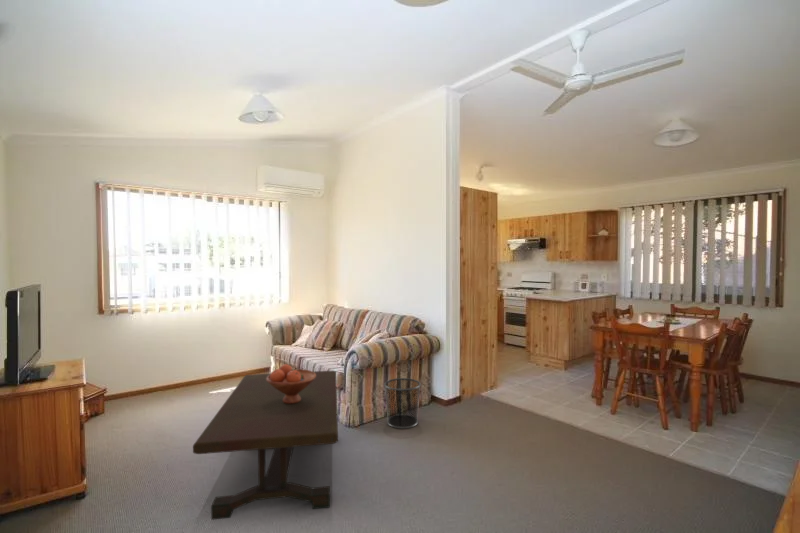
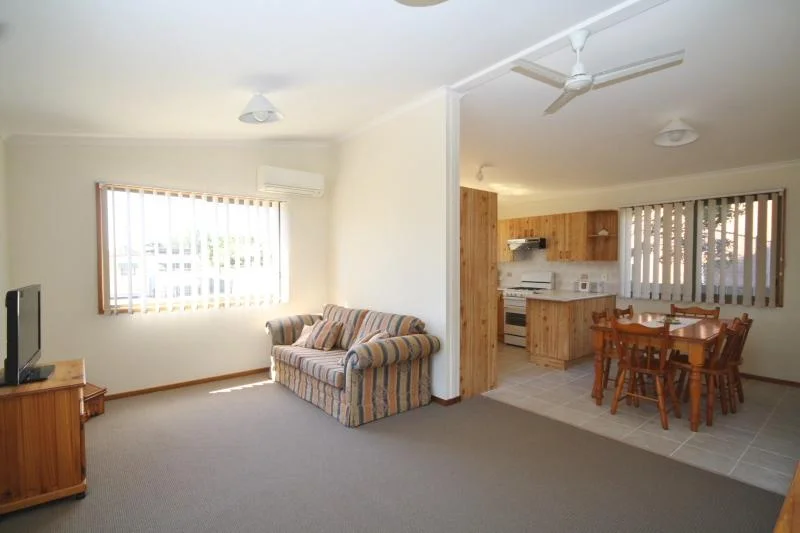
- coffee table [192,370,339,521]
- fruit bowl [266,363,316,404]
- waste bin [383,377,422,430]
